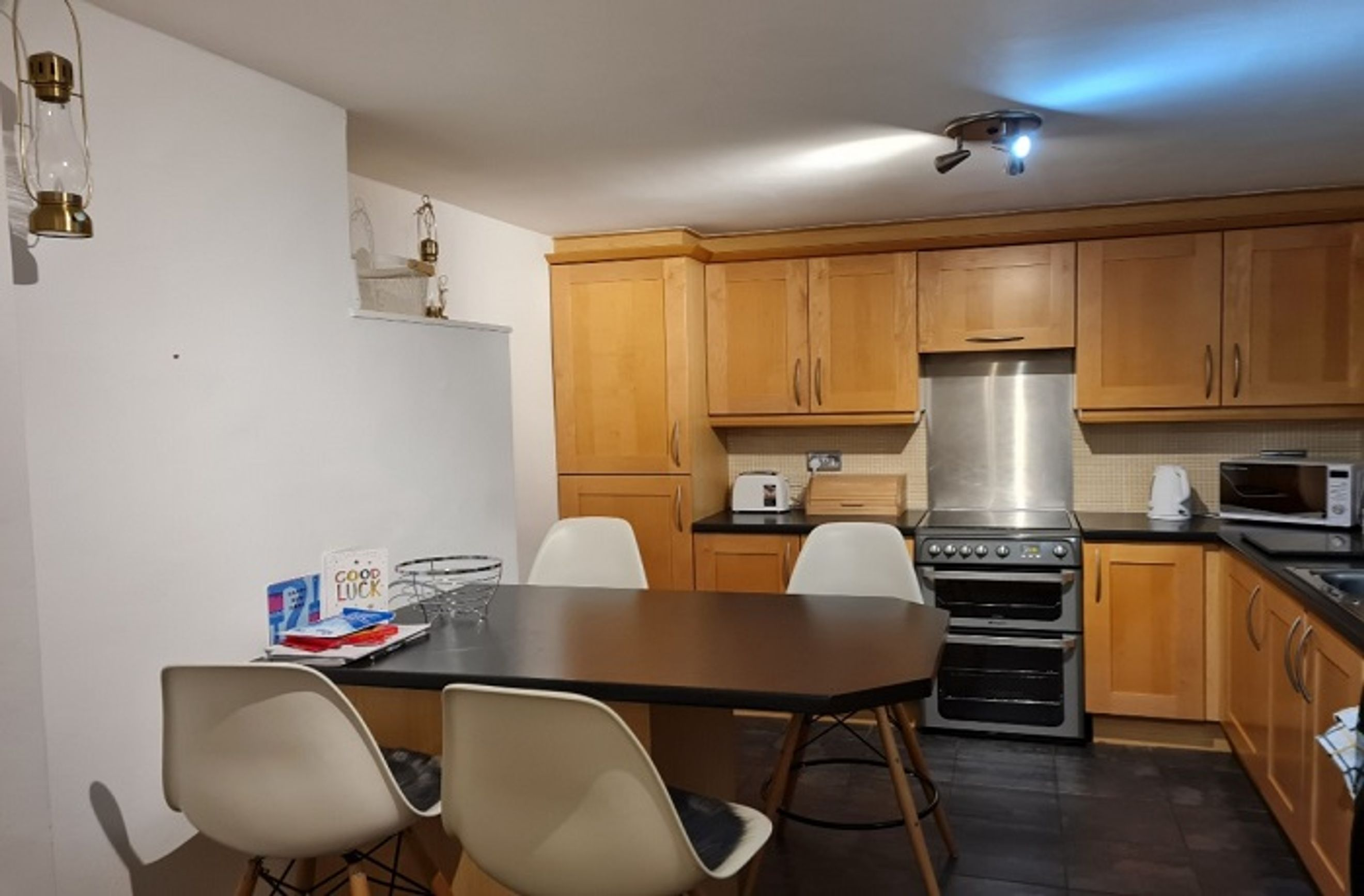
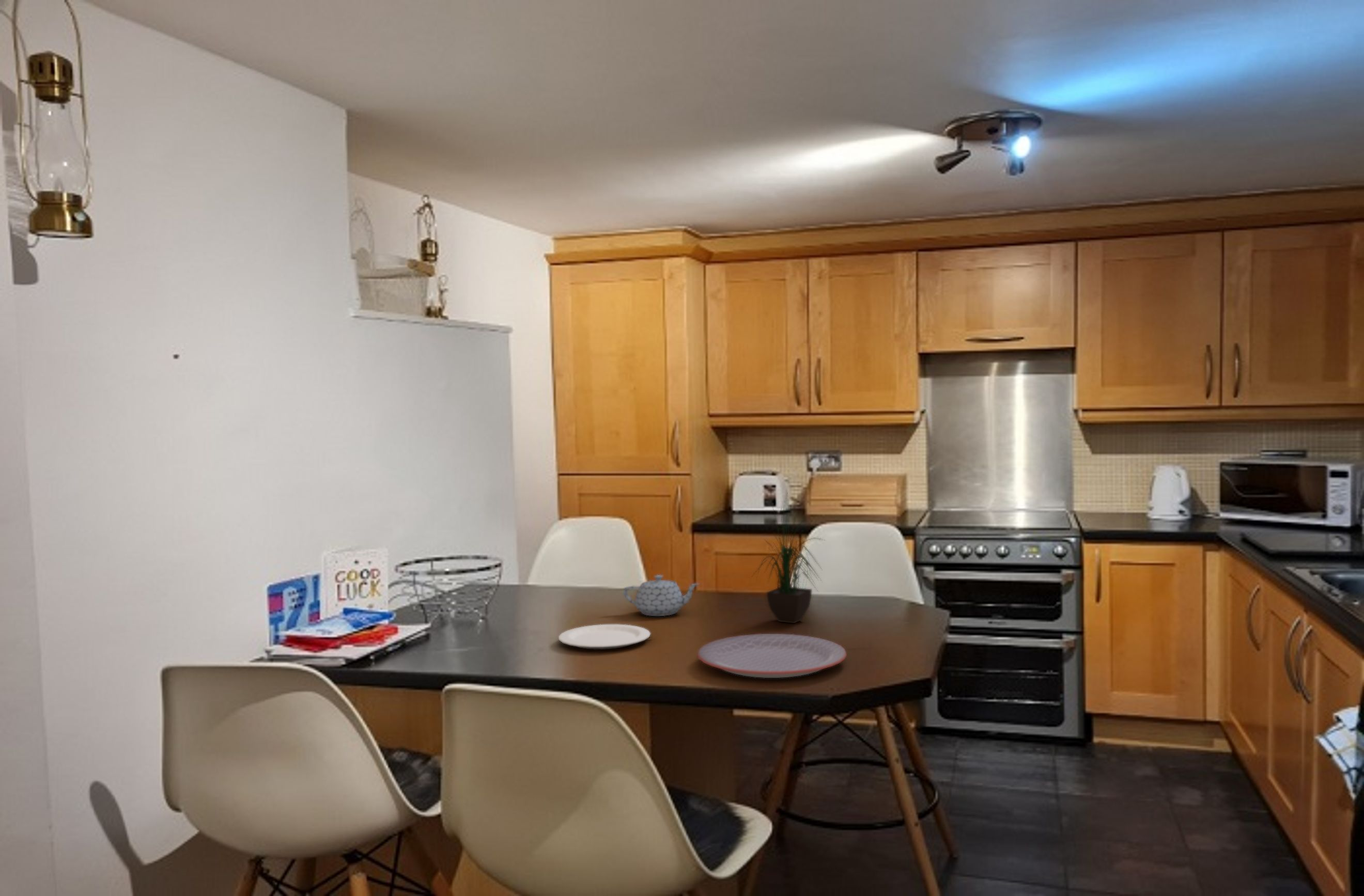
+ plate [696,633,847,679]
+ teapot [623,574,701,617]
+ plate [558,624,651,650]
+ potted plant [750,493,826,624]
